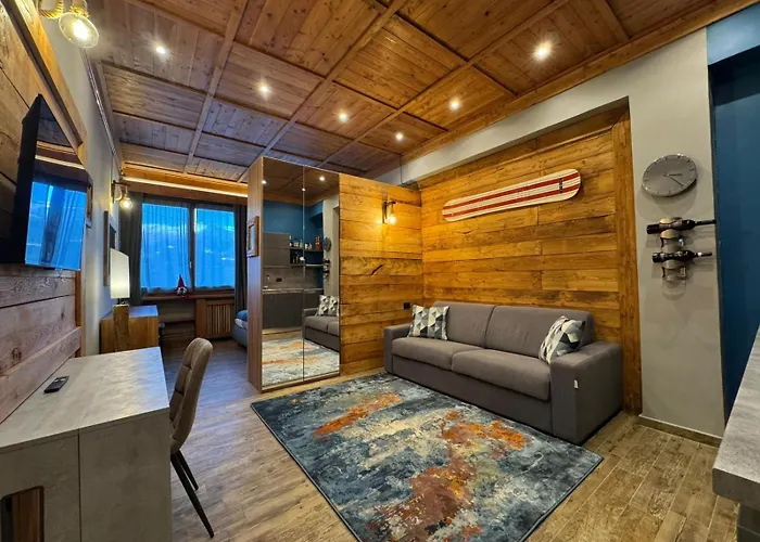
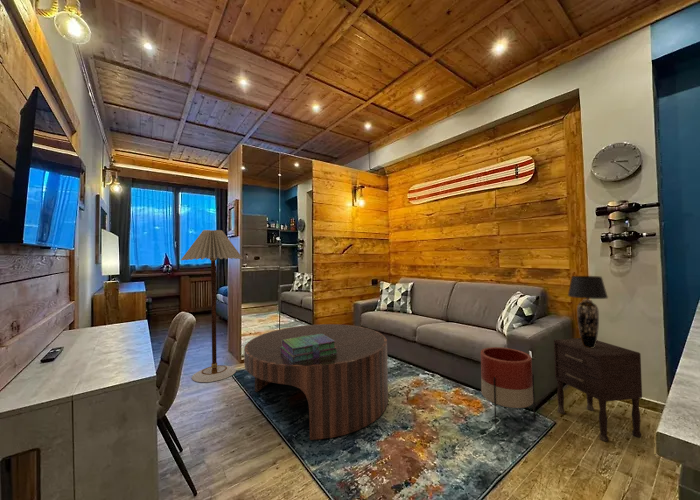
+ table lamp [567,275,609,348]
+ floor lamp [180,229,244,383]
+ coffee table [243,323,389,441]
+ planter [480,346,536,426]
+ stack of books [281,334,337,363]
+ nightstand [553,337,643,442]
